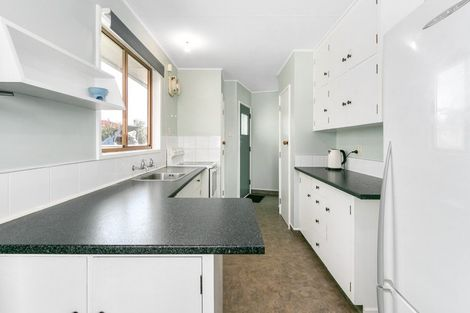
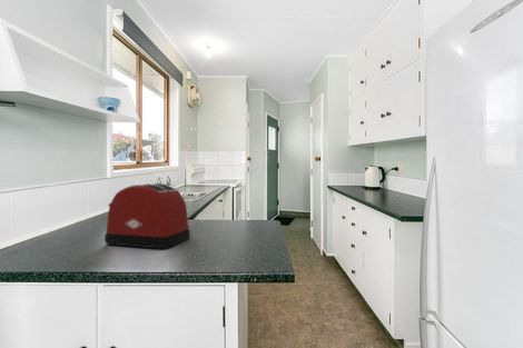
+ toaster [103,182,191,250]
